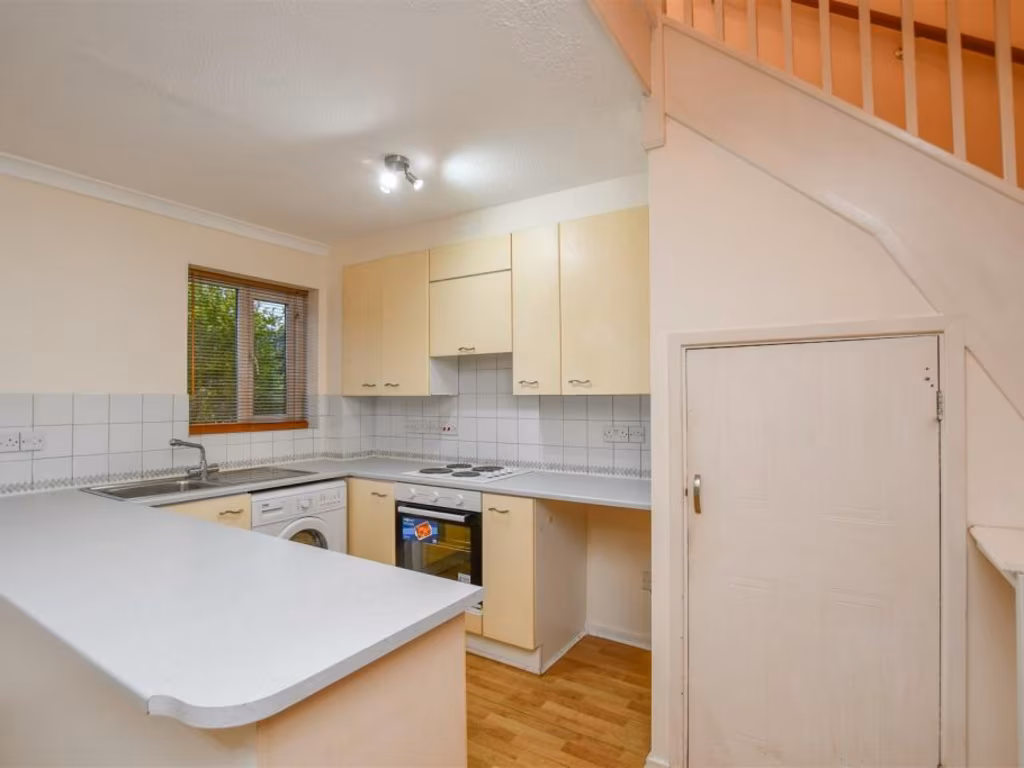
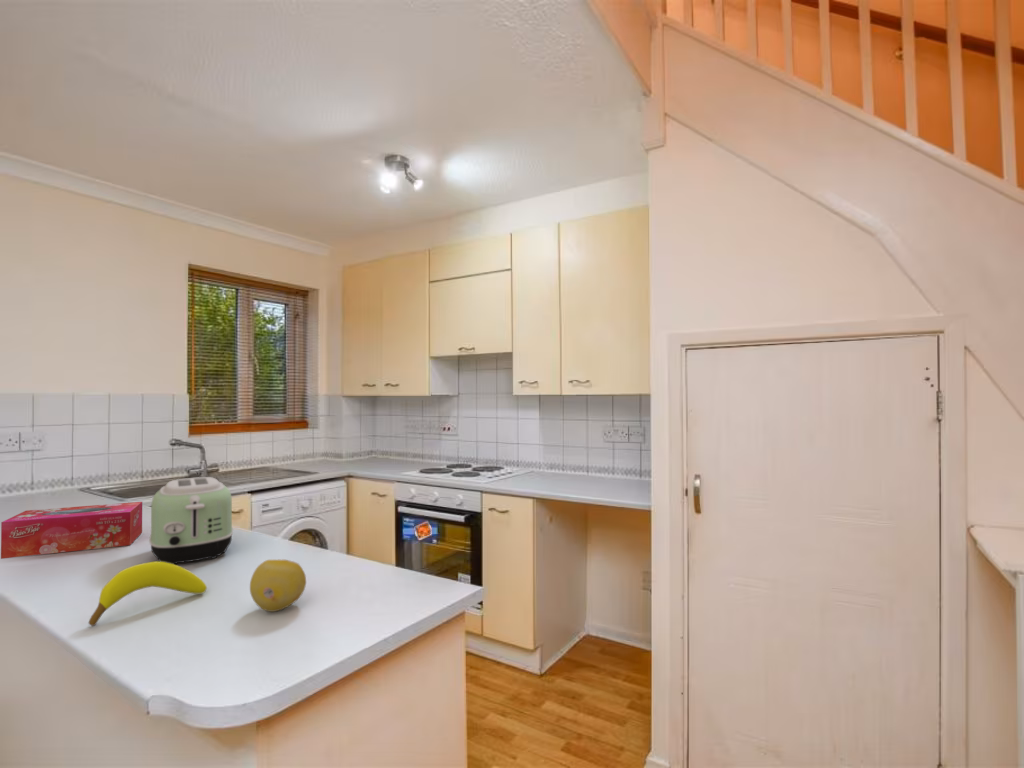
+ toaster [148,476,234,565]
+ fruit [249,559,307,613]
+ tissue box [0,501,143,560]
+ banana [88,561,208,627]
